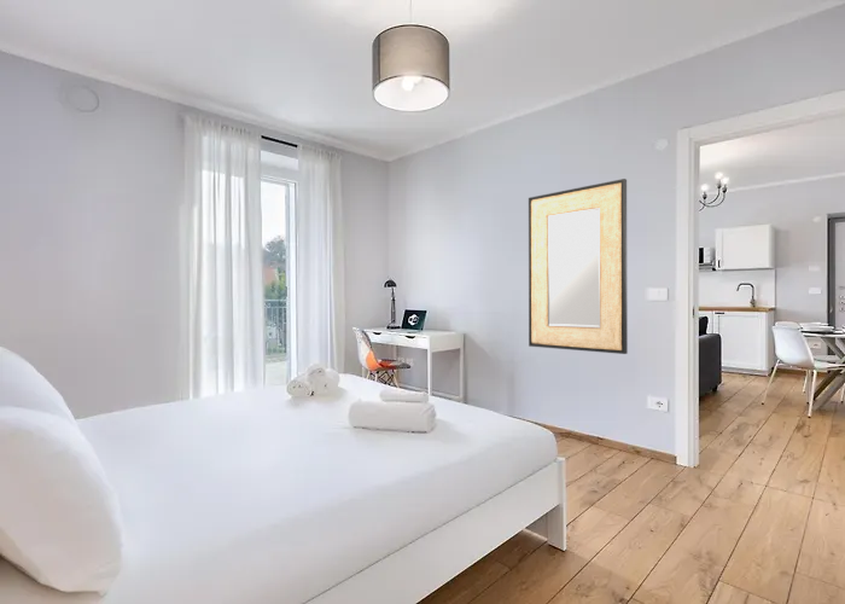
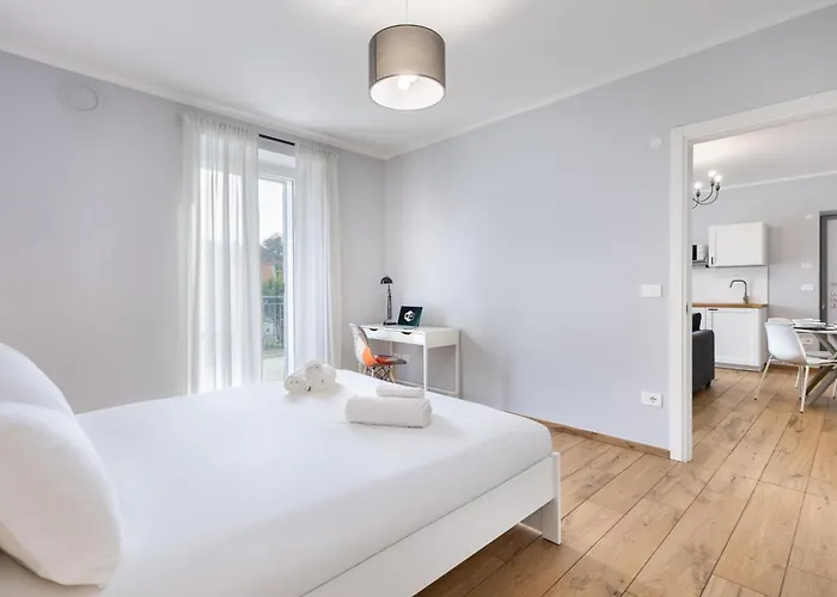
- home mirror [528,178,629,355]
